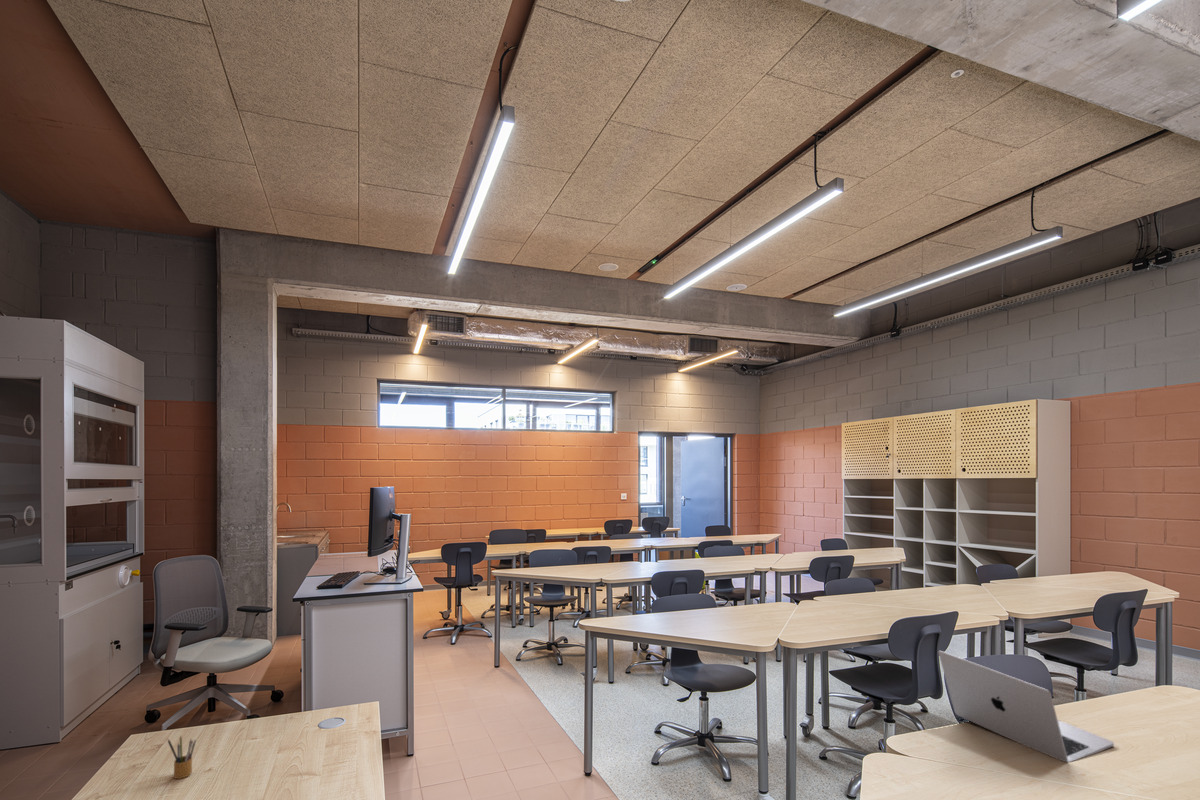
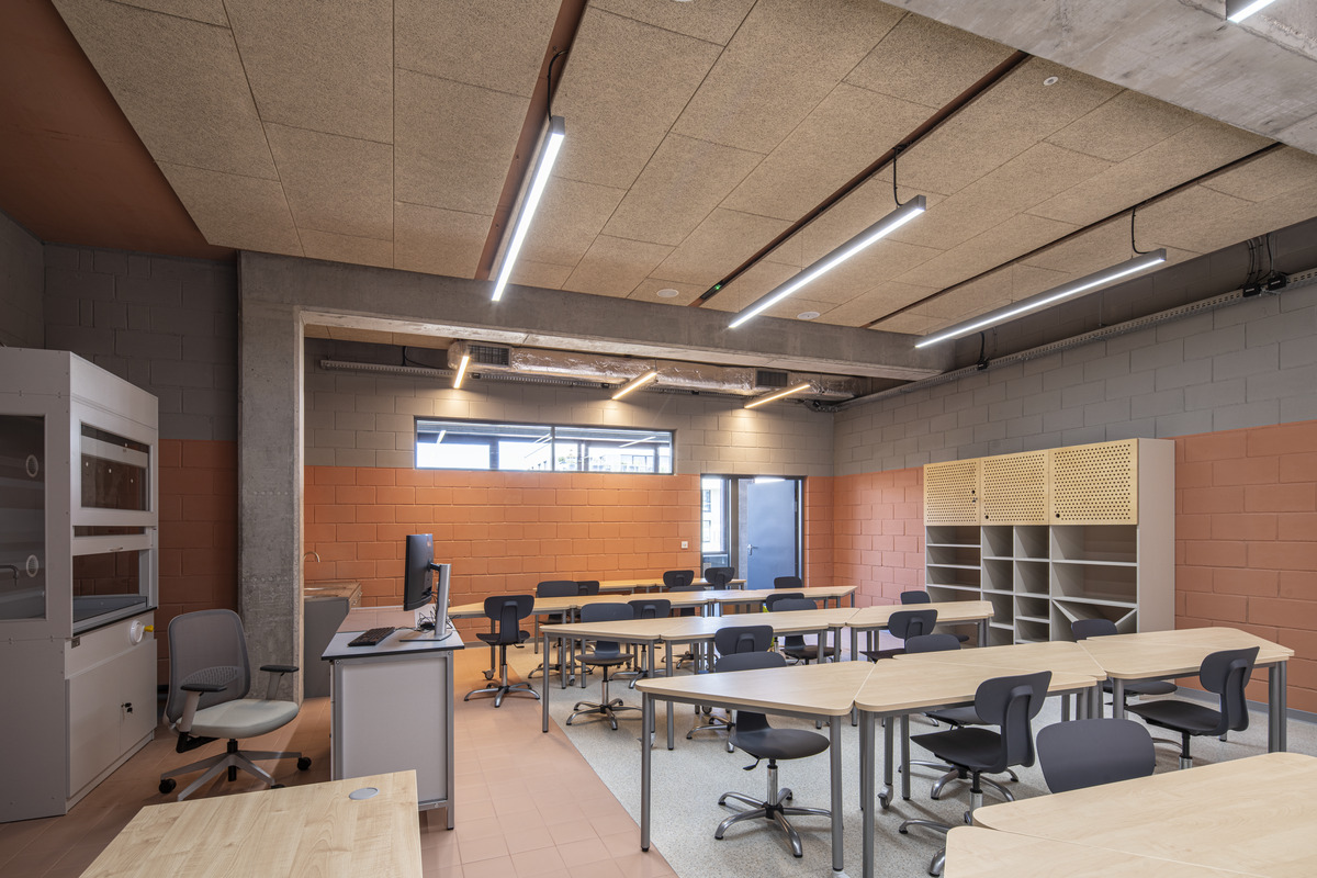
- laptop [937,650,1115,764]
- pencil box [167,735,197,780]
